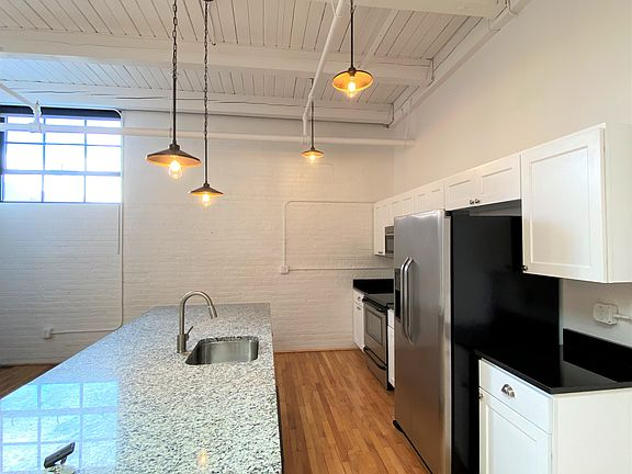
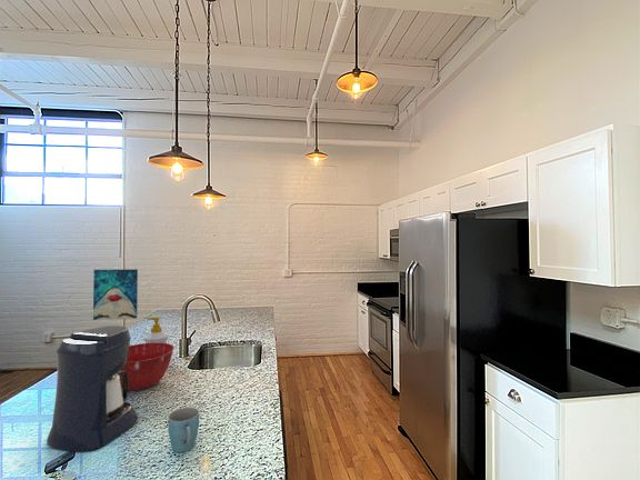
+ mixing bowl [120,342,174,391]
+ mug [167,407,200,453]
+ coffee maker [46,324,139,453]
+ soap bottle [143,316,170,343]
+ wall art [92,268,139,321]
